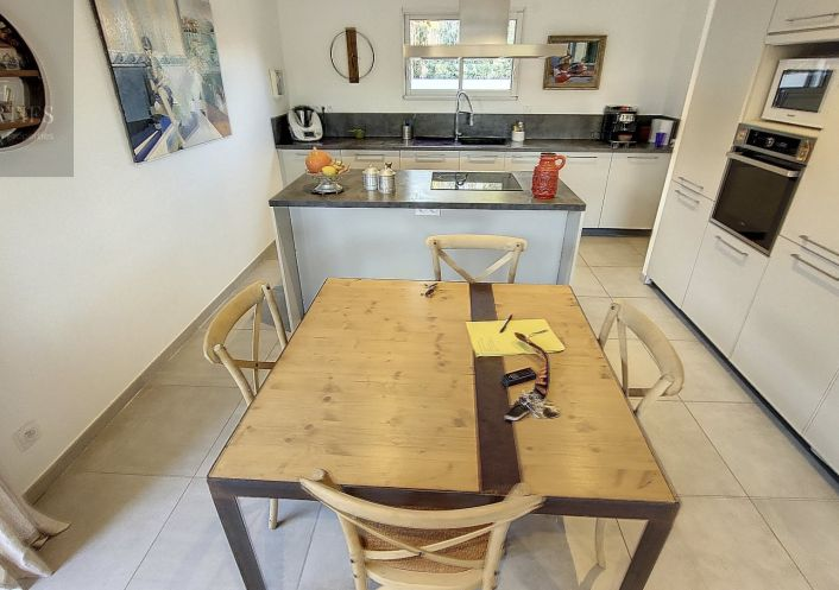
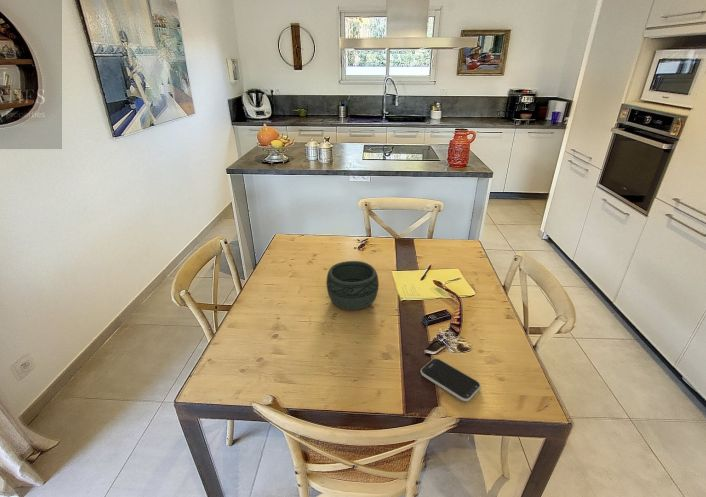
+ bowl [325,260,380,311]
+ smartphone [419,358,482,402]
